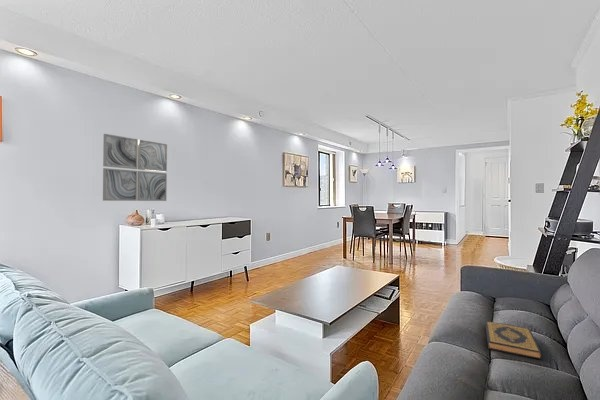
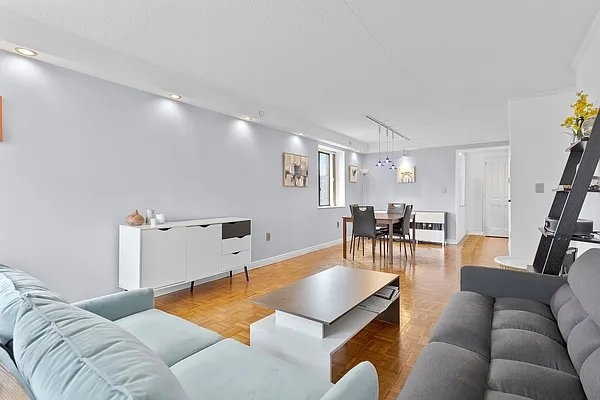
- wall art [102,133,168,202]
- hardback book [485,320,543,360]
